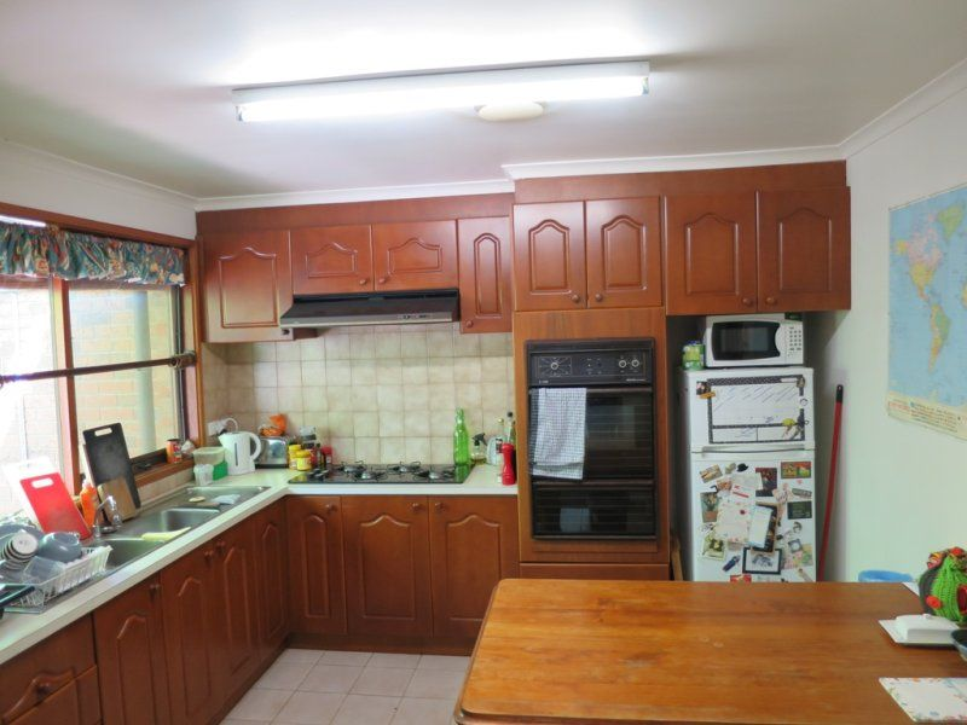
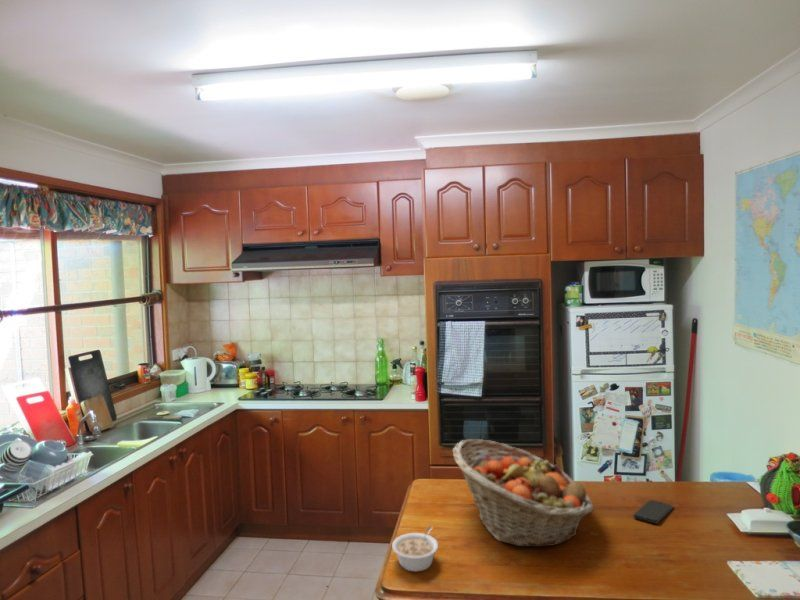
+ legume [391,525,439,573]
+ fruit basket [451,438,595,548]
+ smartphone [632,499,674,524]
